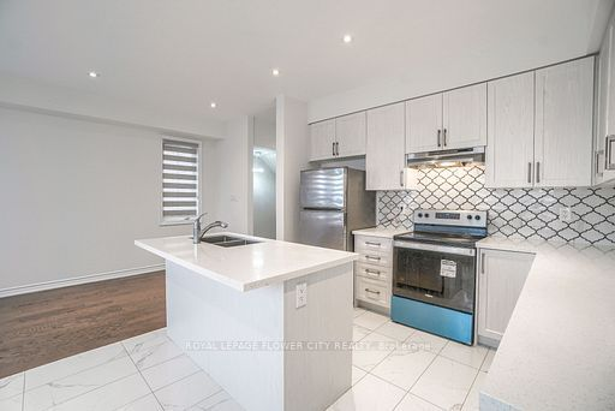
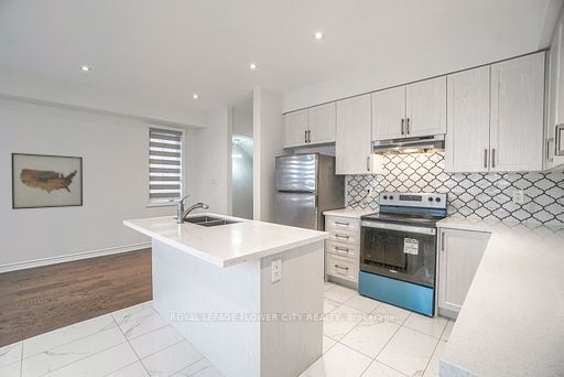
+ wall art [10,152,84,211]
